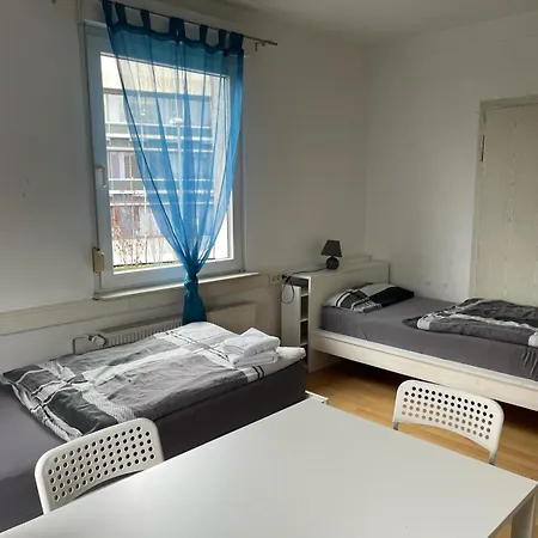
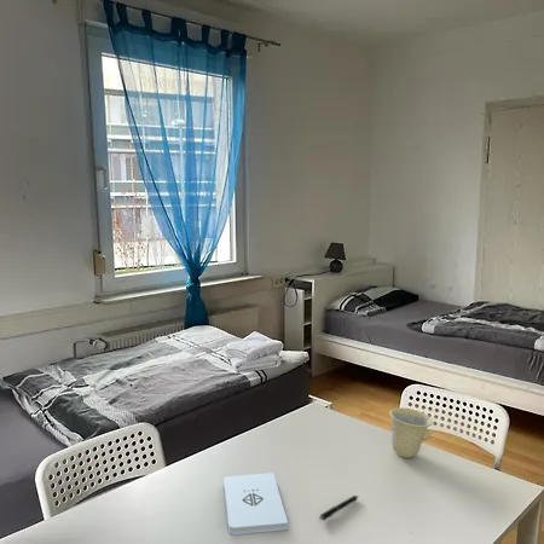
+ pen [319,494,360,521]
+ notepad [222,471,289,536]
+ cup [388,406,434,459]
